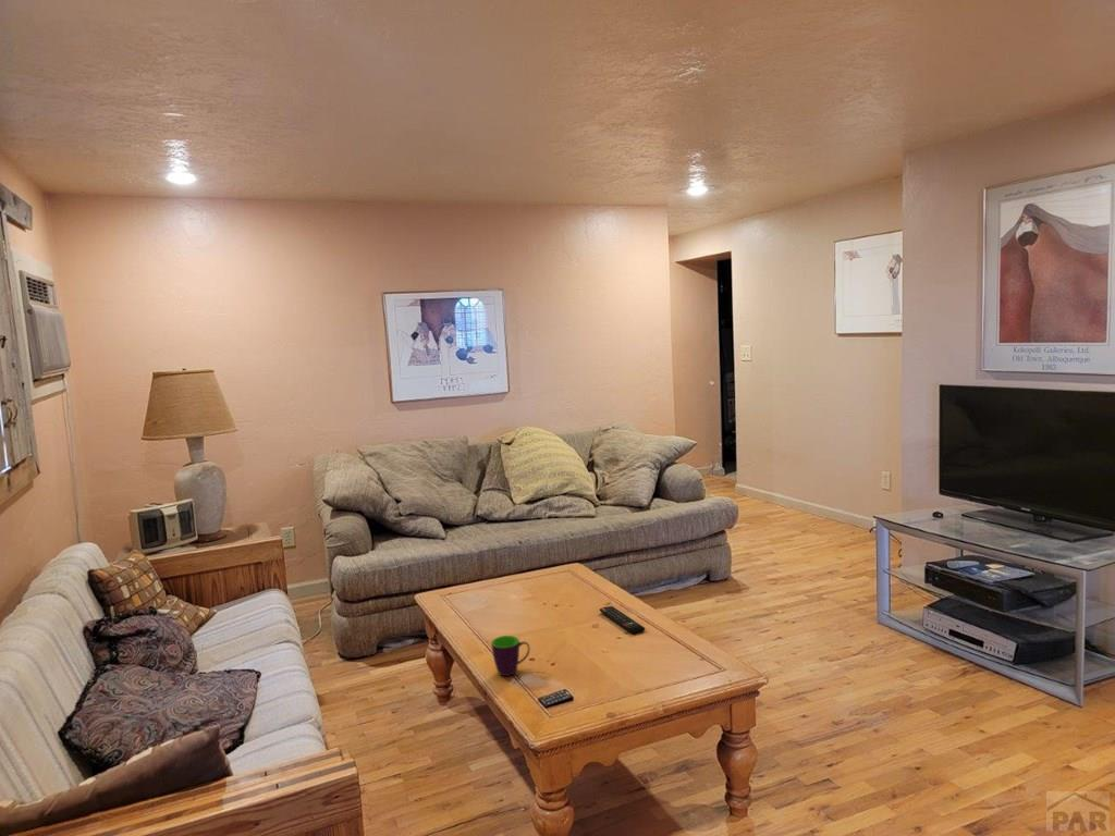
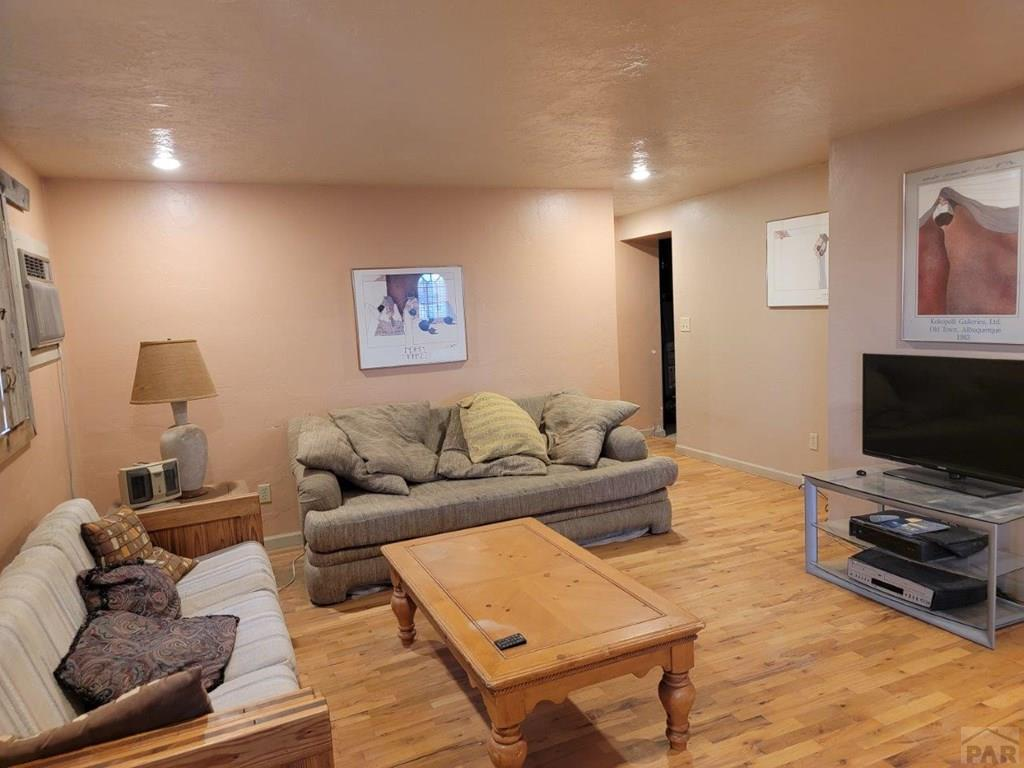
- mug [490,635,530,677]
- remote control [599,605,646,635]
